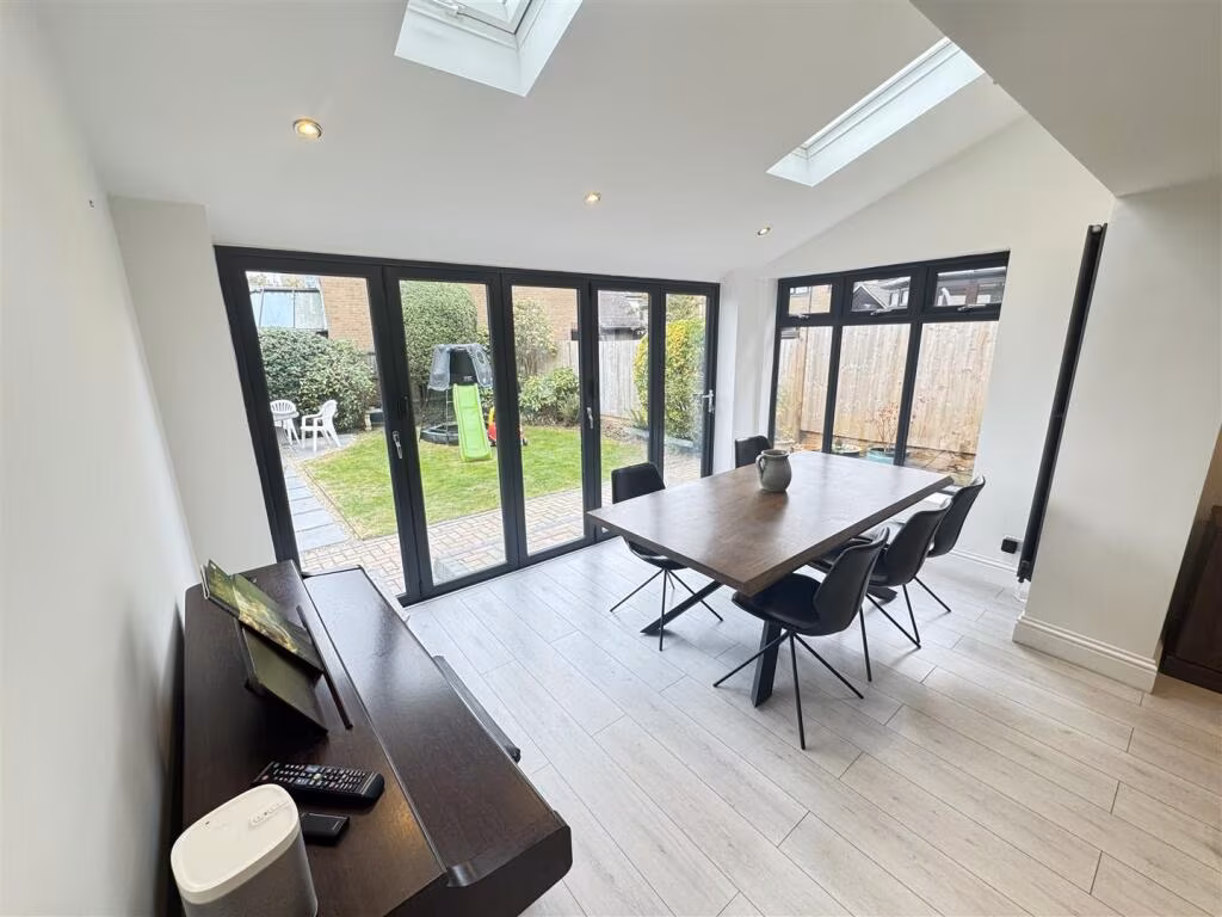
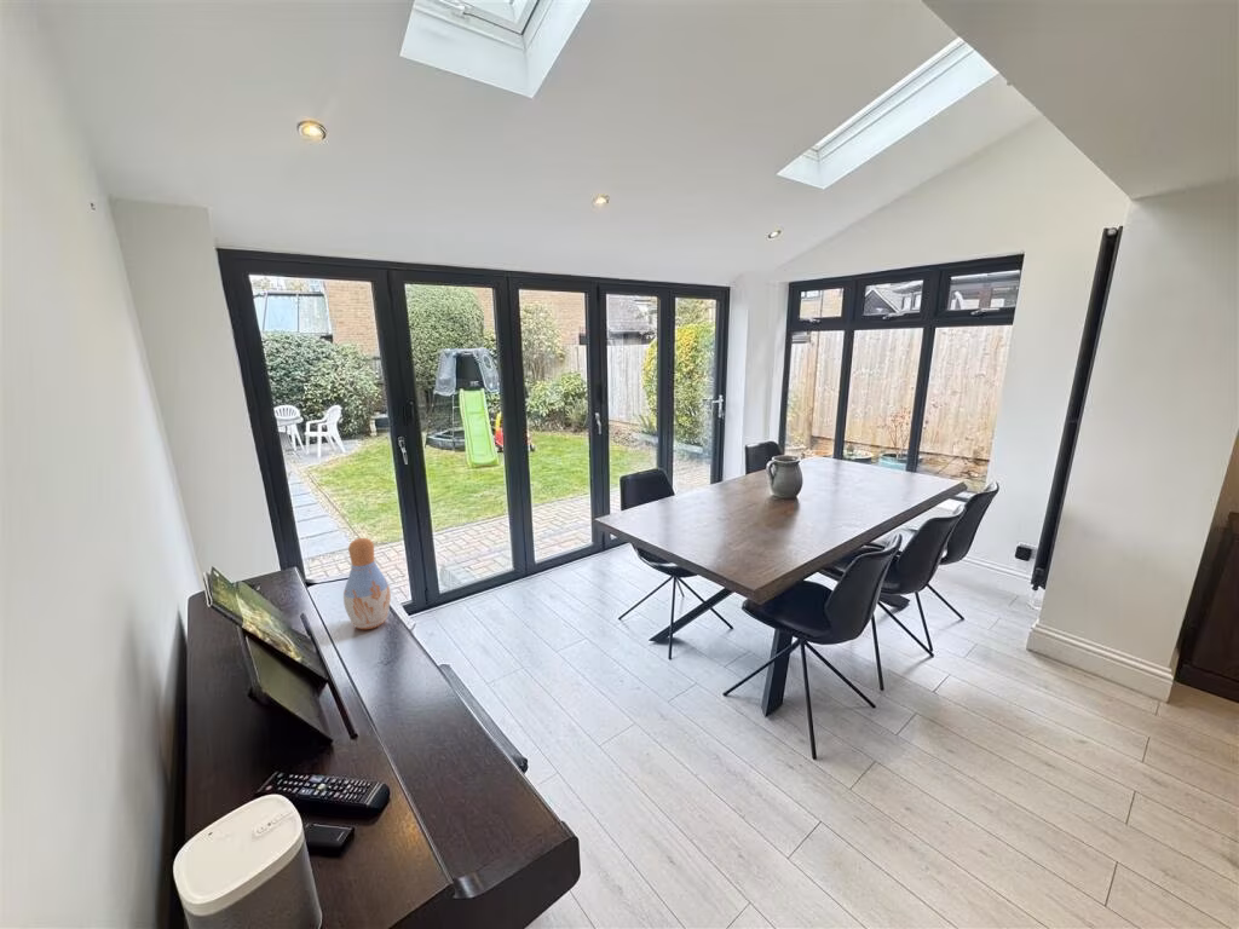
+ vase [342,537,392,630]
